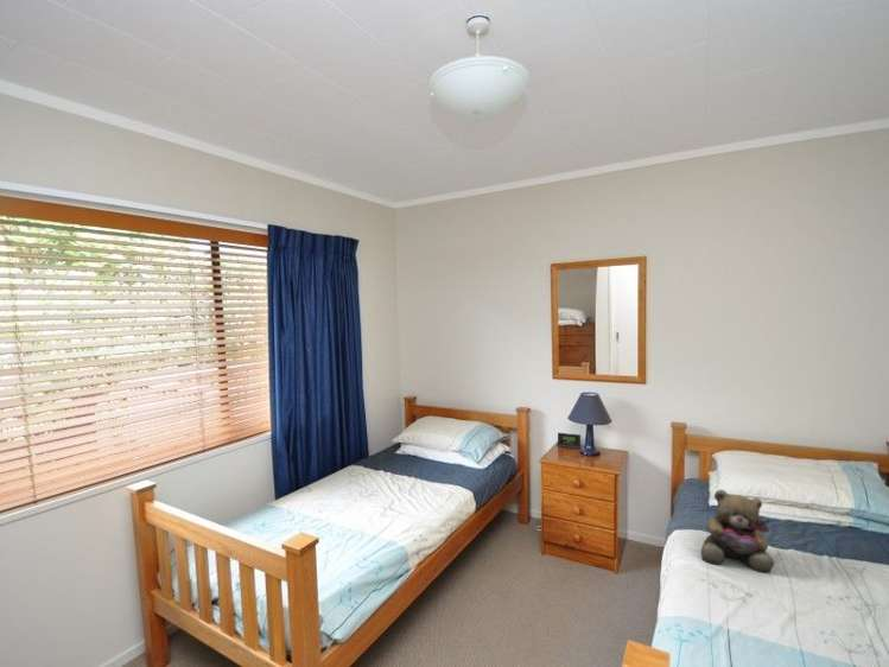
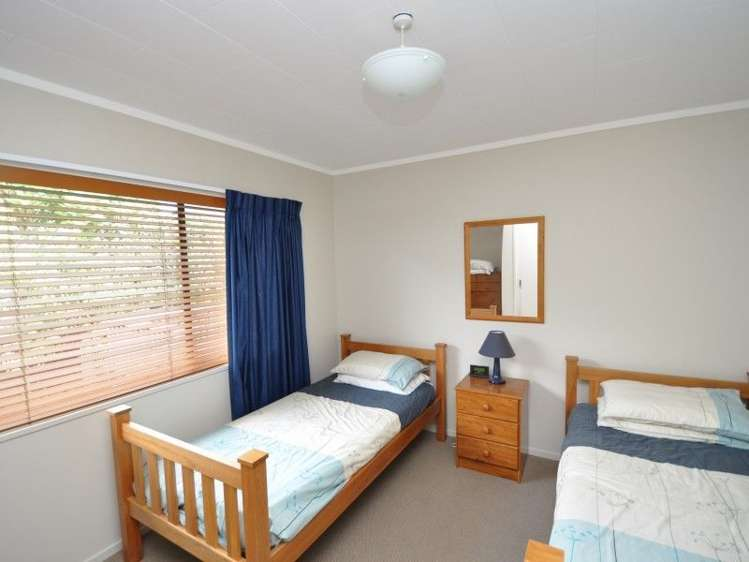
- teddy bear [700,489,775,573]
